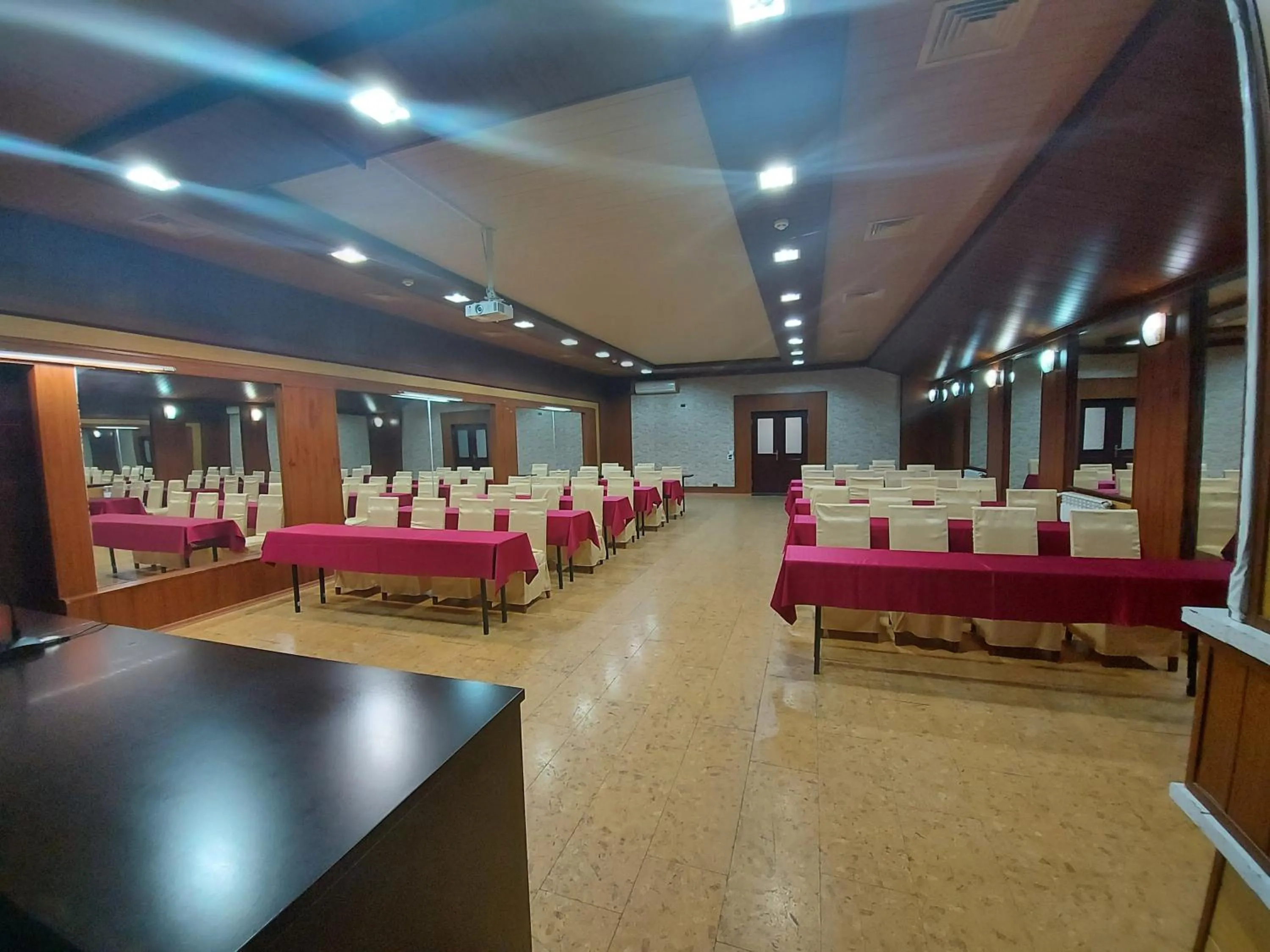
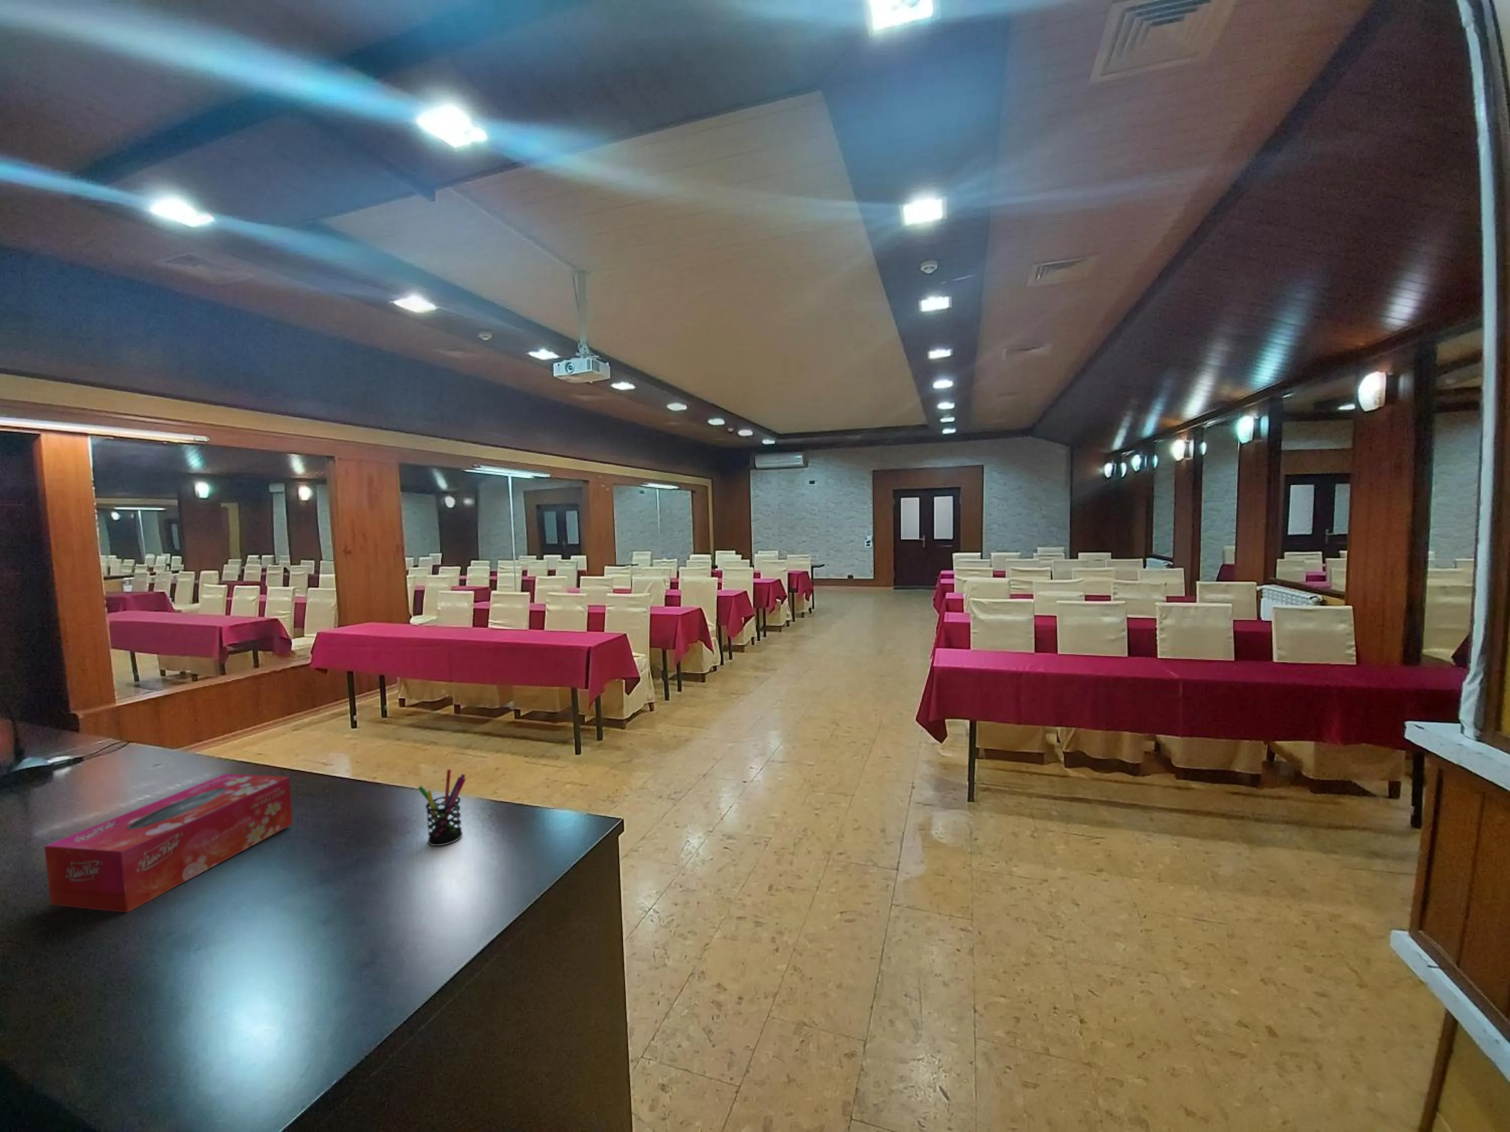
+ pen holder [417,769,466,847]
+ tissue box [44,773,294,913]
